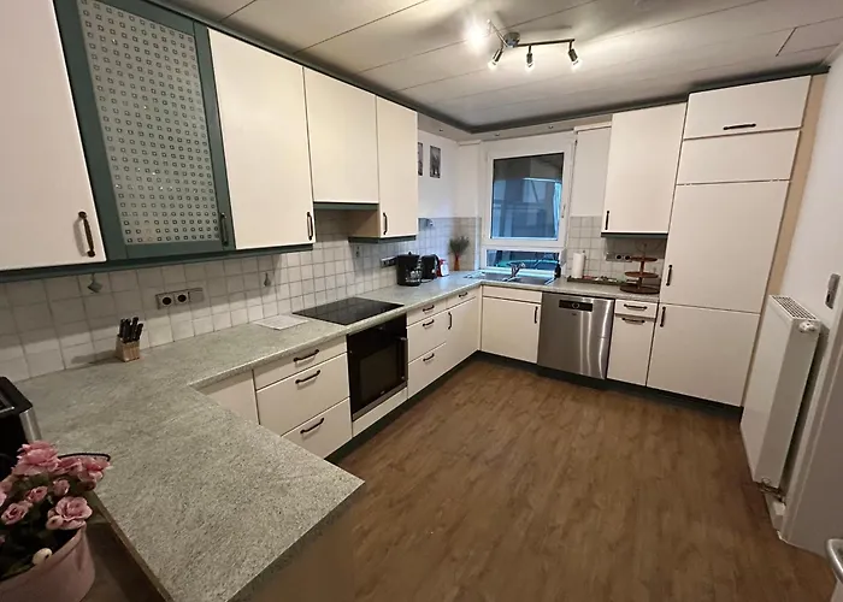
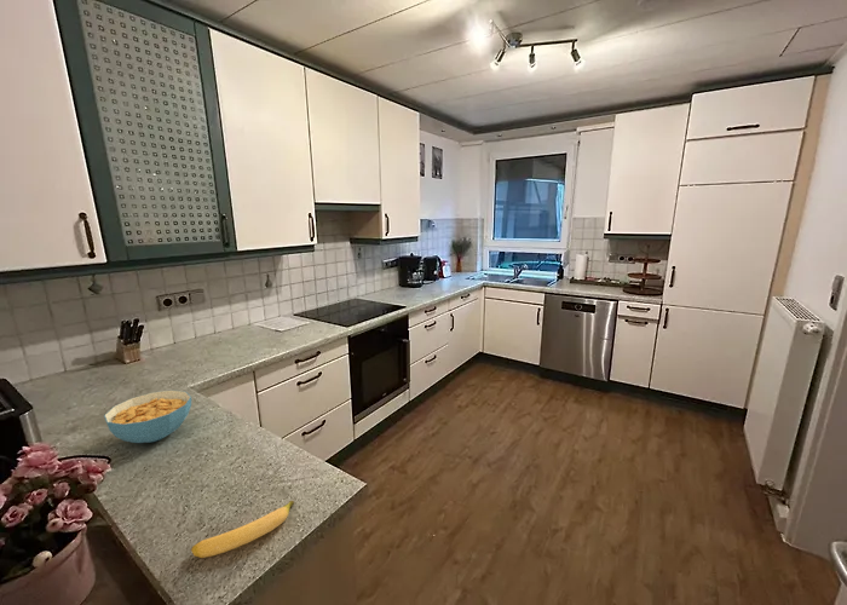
+ cereal bowl [103,388,192,444]
+ banana [190,500,295,559]
